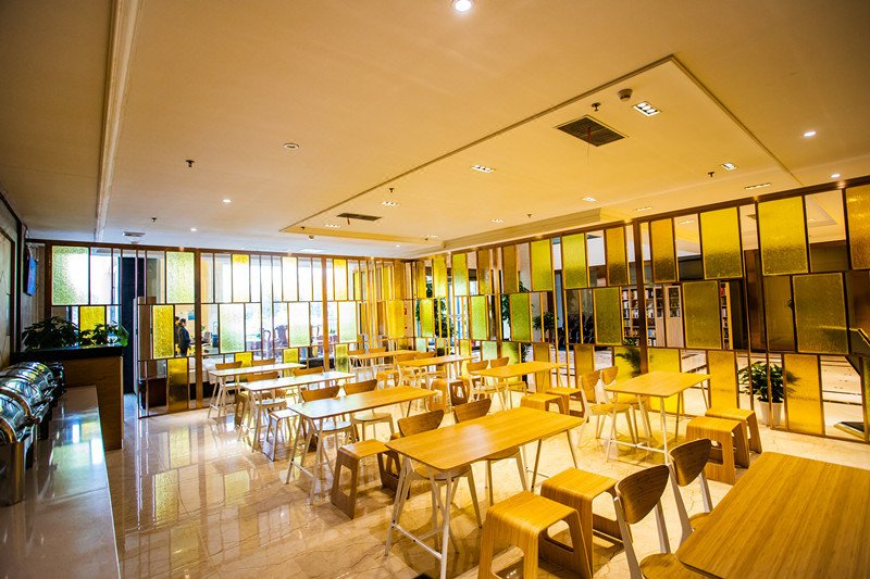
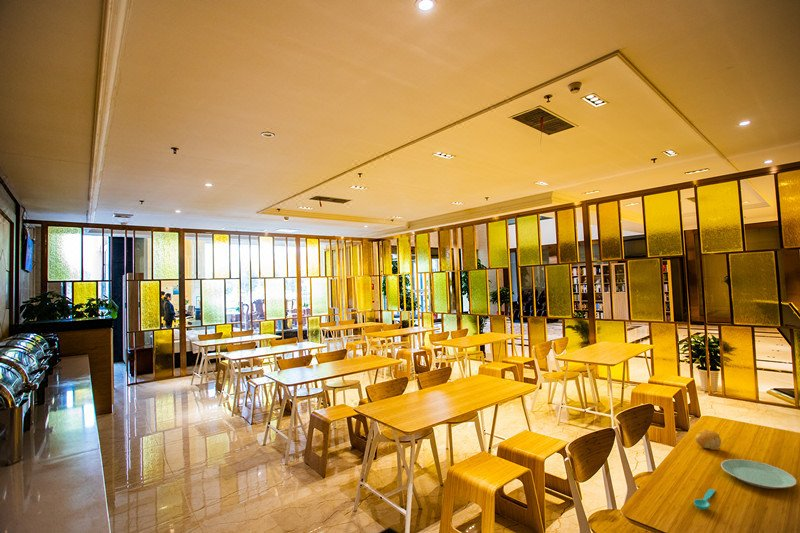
+ fruit [694,429,722,451]
+ plate [720,458,798,490]
+ spoon [693,488,716,511]
